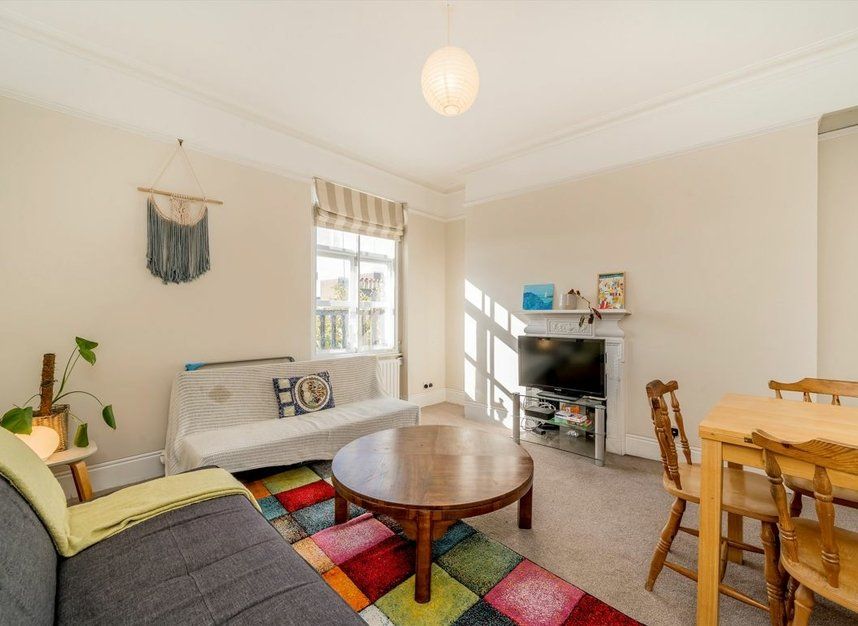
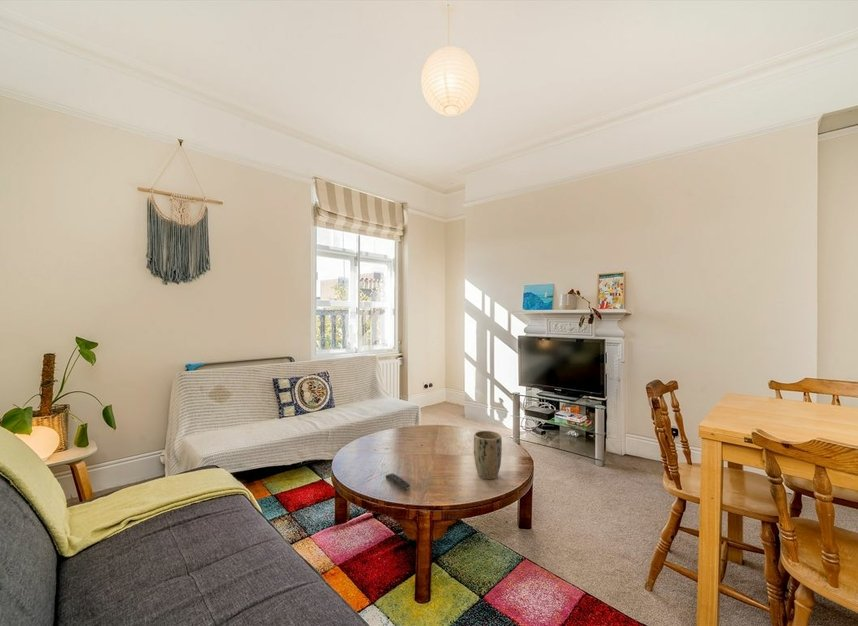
+ plant pot [473,430,503,480]
+ remote control [385,472,411,490]
